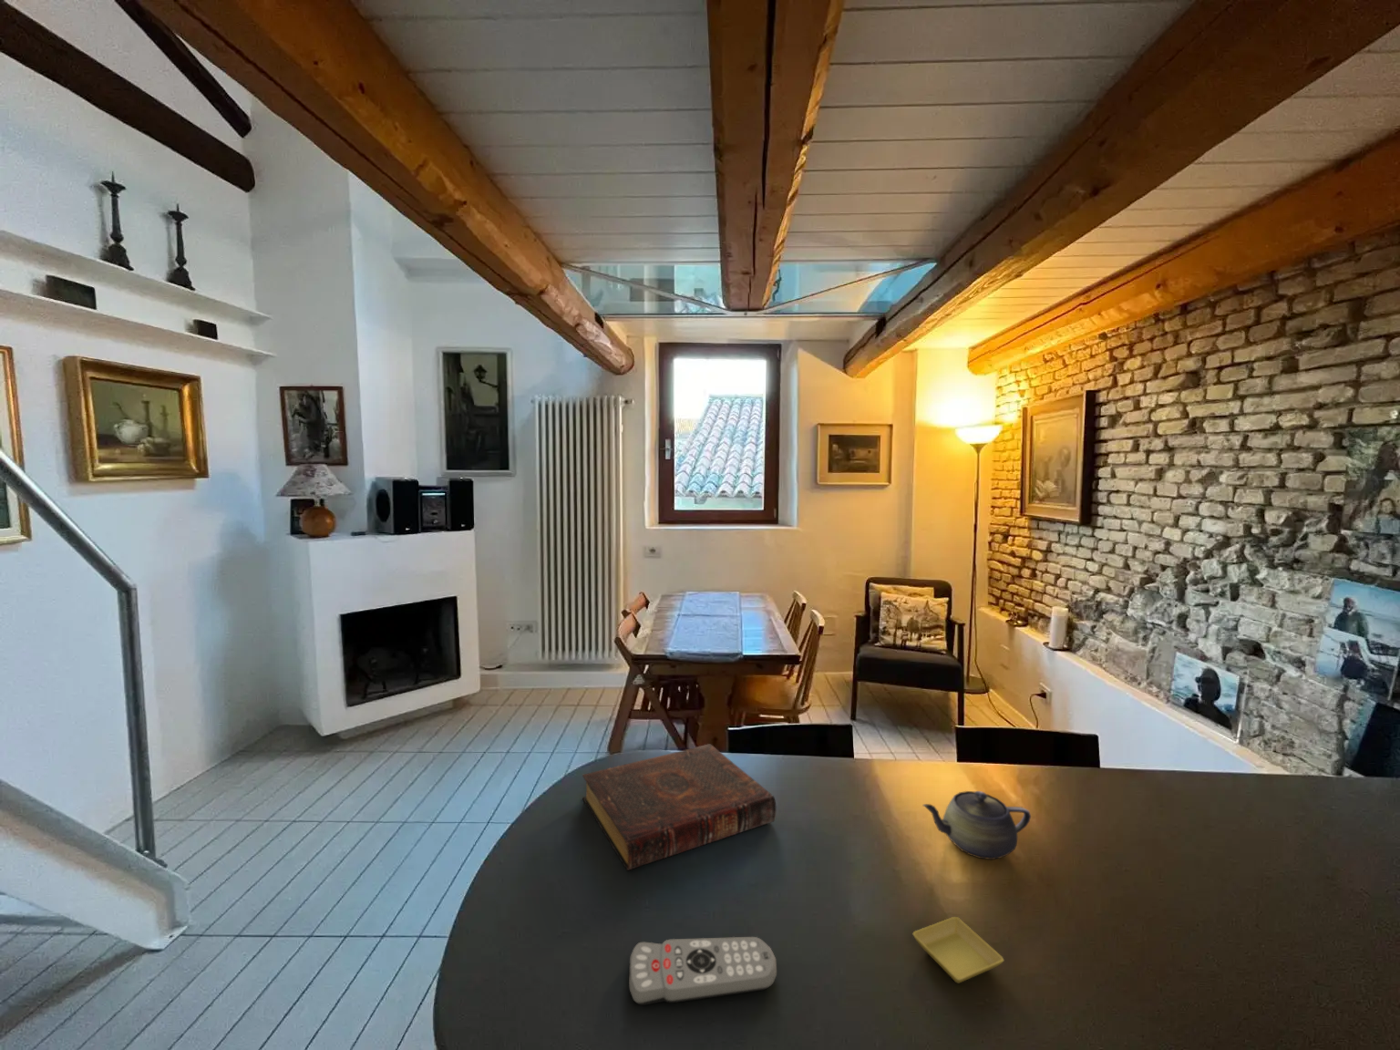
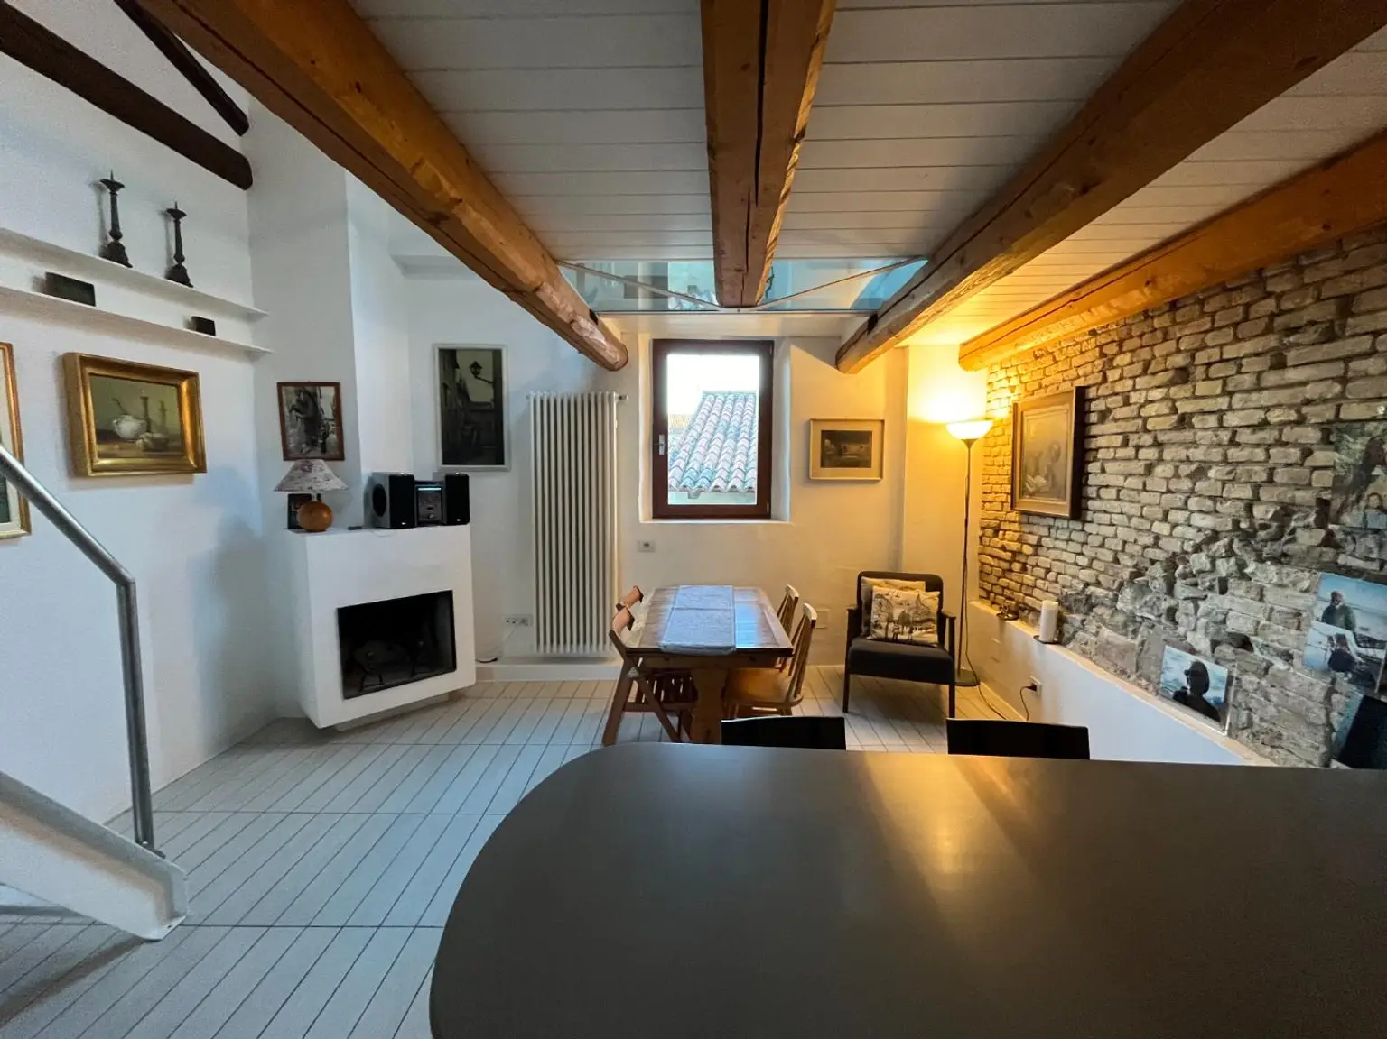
- teapot [922,790,1032,860]
- remote control [628,936,777,1006]
- book [582,743,777,871]
- saucer [913,917,1005,984]
